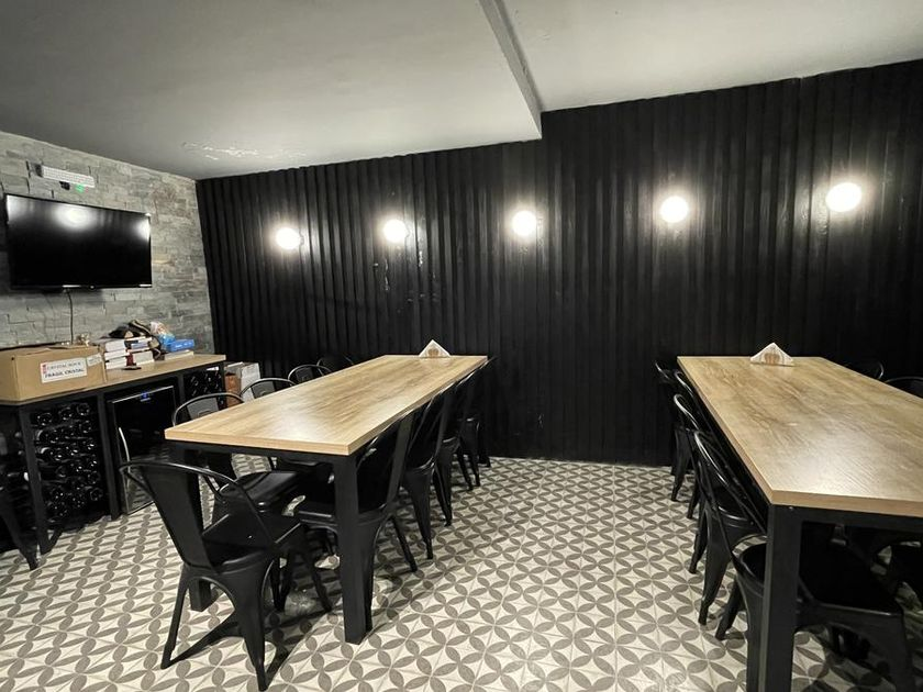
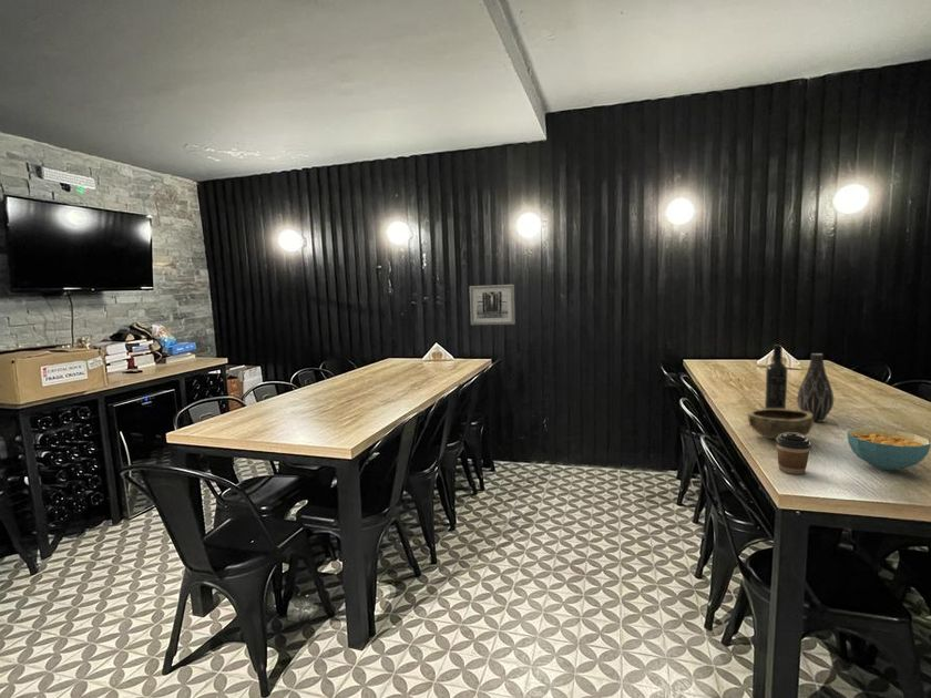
+ wine bottle [764,343,789,409]
+ bowl [746,408,815,440]
+ wall art [469,284,516,326]
+ vase [796,352,835,423]
+ coffee cup [775,433,812,475]
+ cereal bowl [847,427,931,471]
